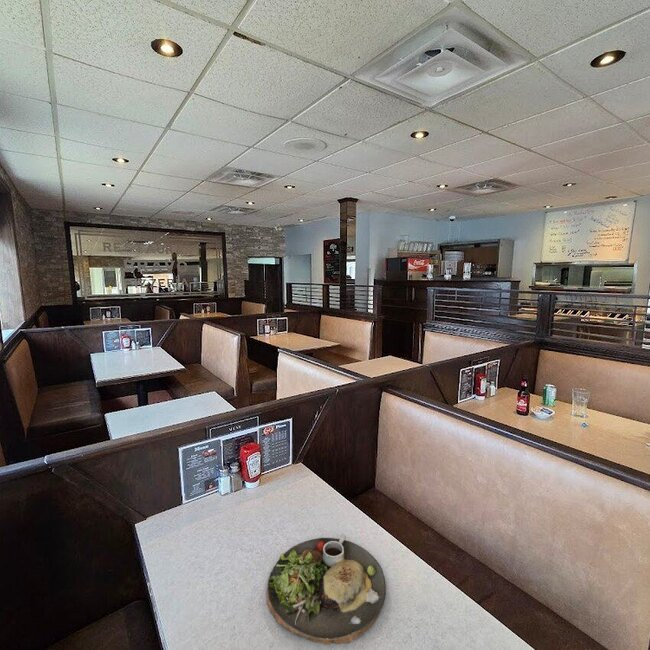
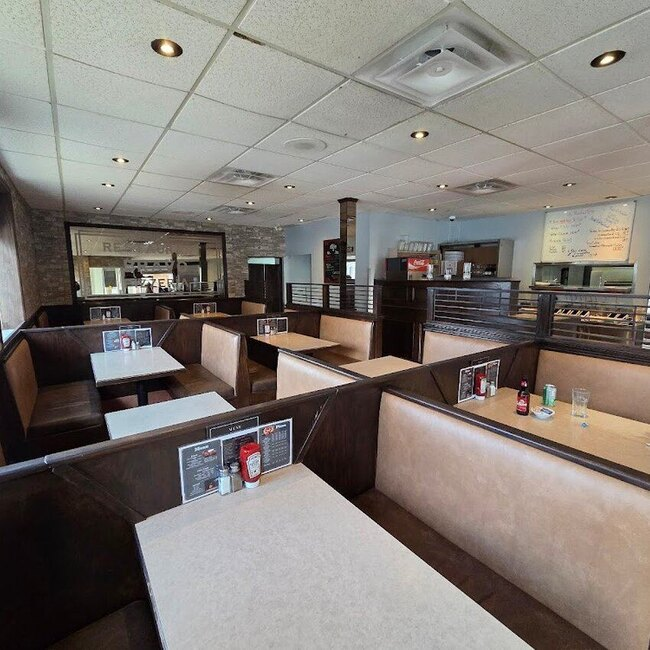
- dinner plate [266,533,387,645]
